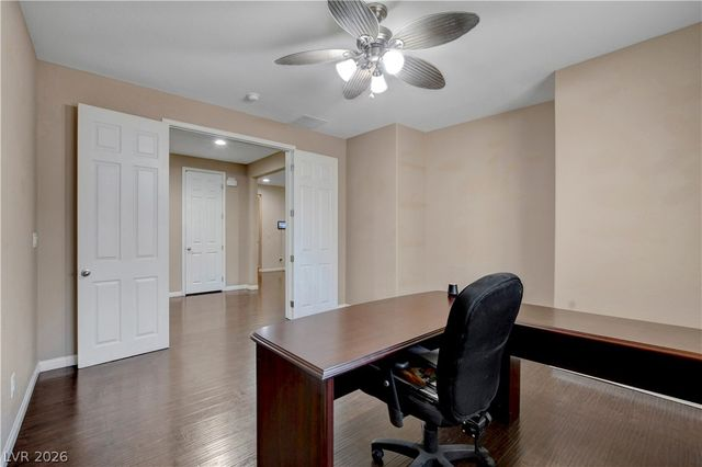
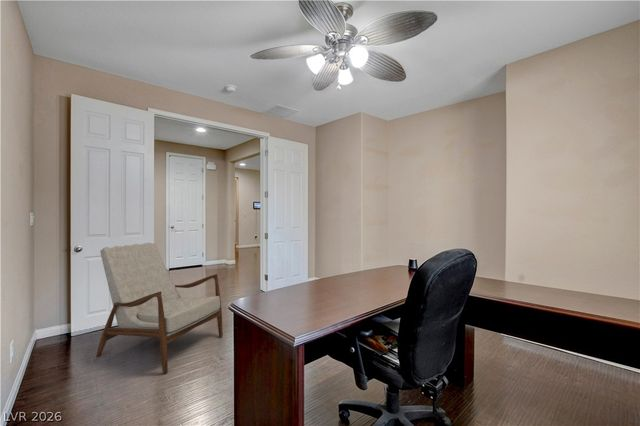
+ armchair [95,242,224,374]
